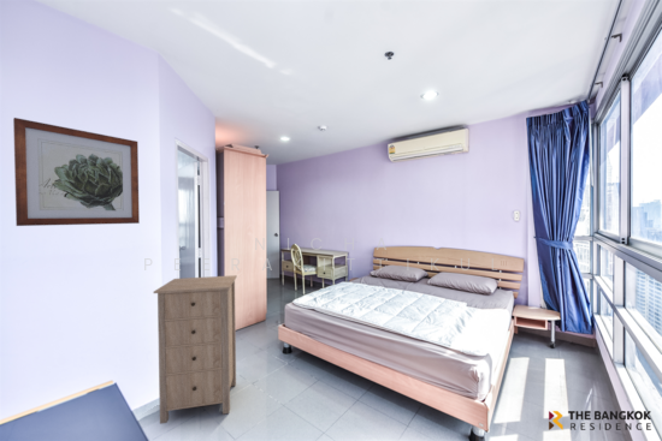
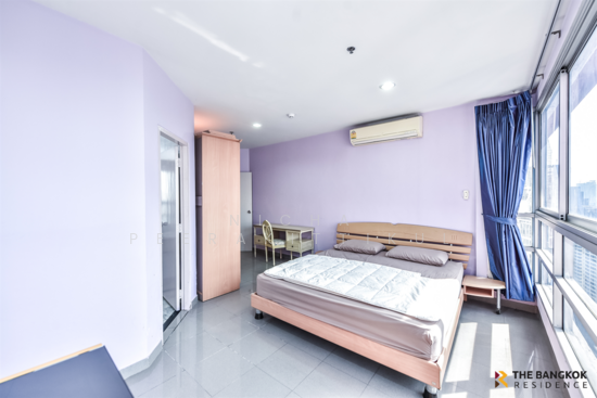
- wall art [12,117,141,227]
- storage cabinet [153,274,238,425]
